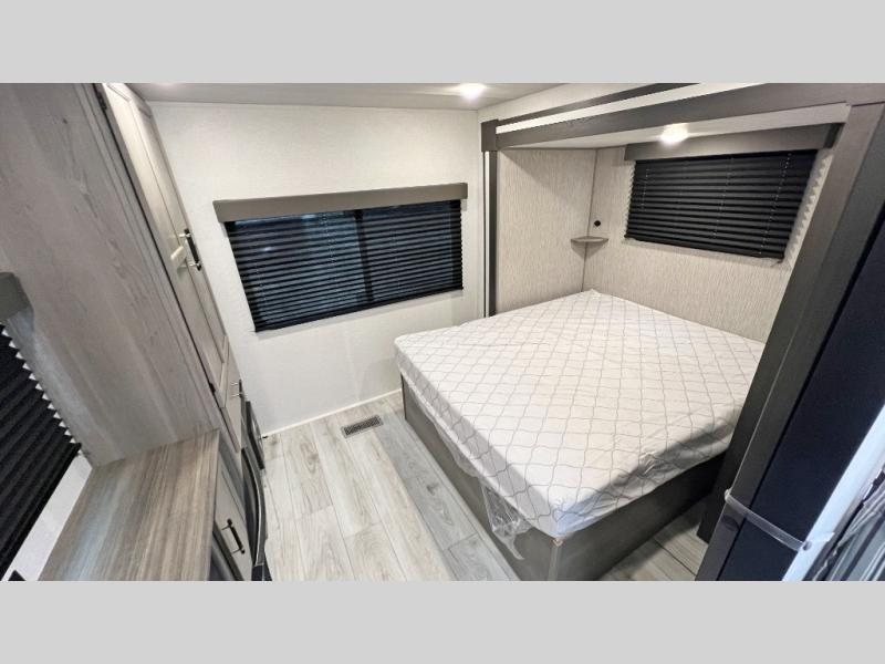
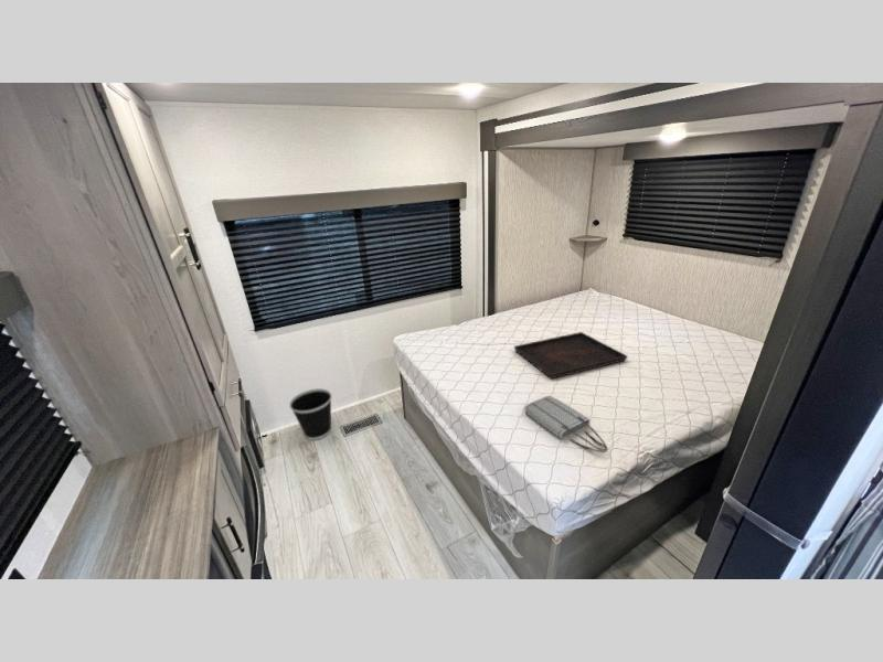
+ wastebasket [288,387,333,441]
+ tote bag [523,395,608,453]
+ serving tray [513,331,628,380]
